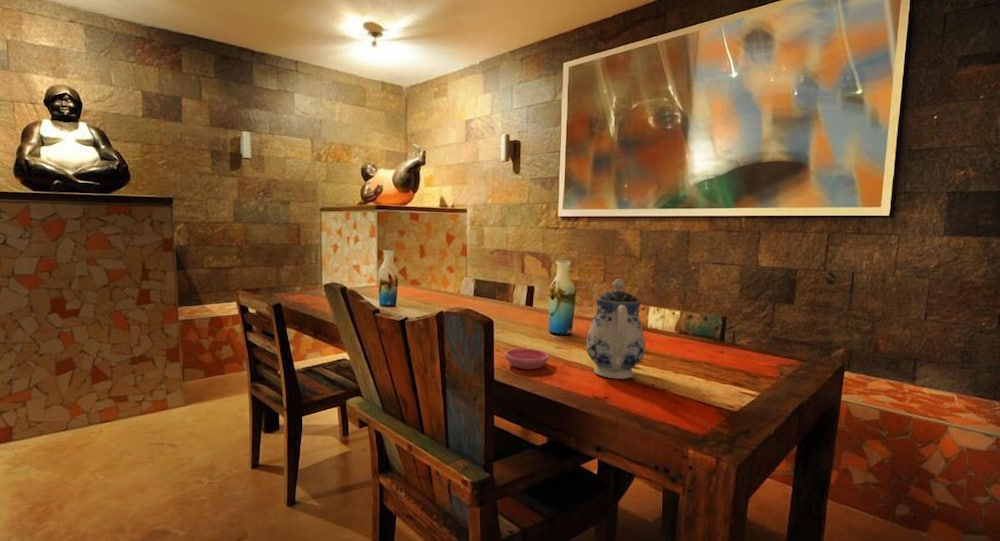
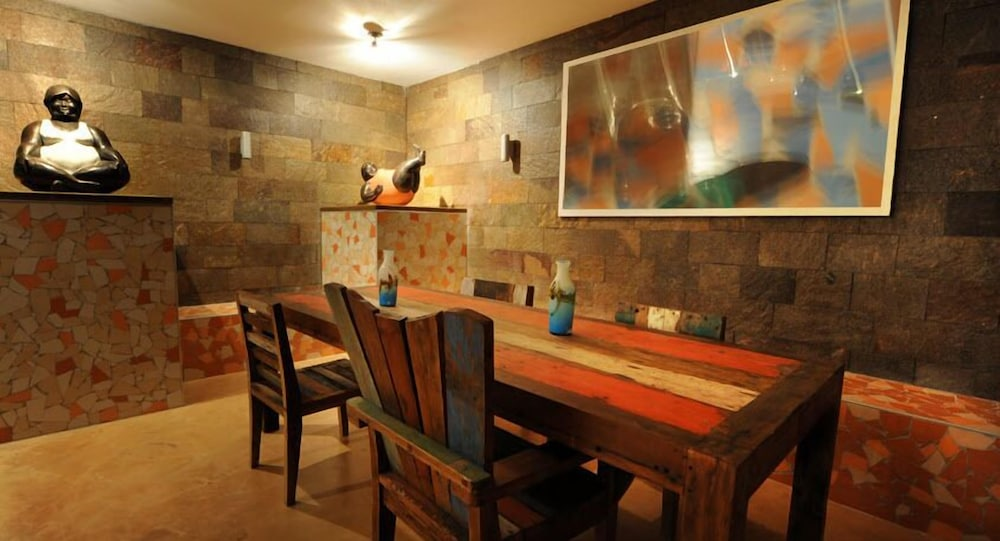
- saucer [504,347,550,370]
- teapot [585,278,646,380]
